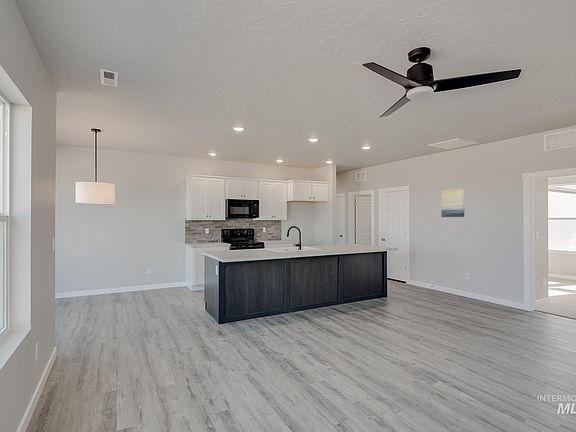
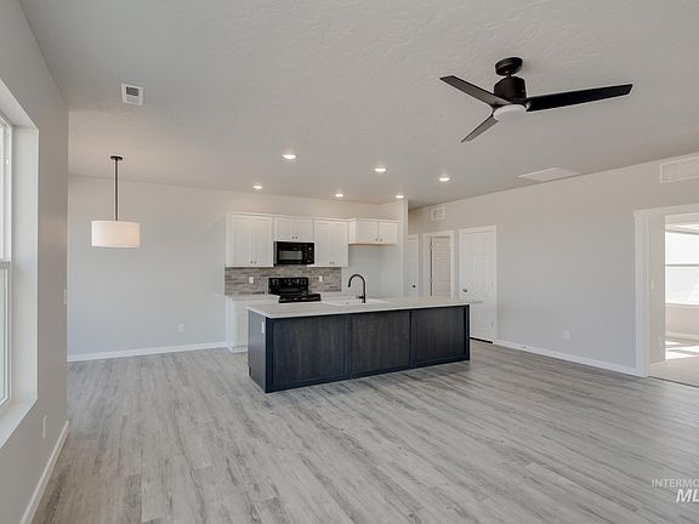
- wall art [440,188,465,218]
